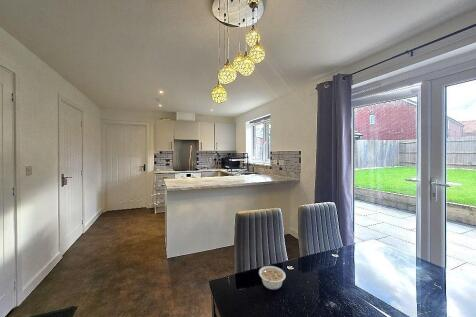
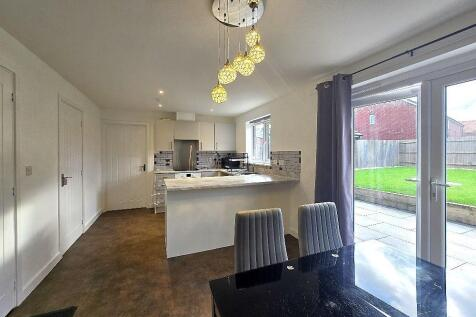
- legume [258,265,286,291]
